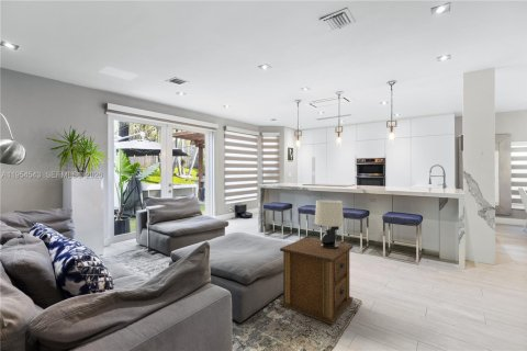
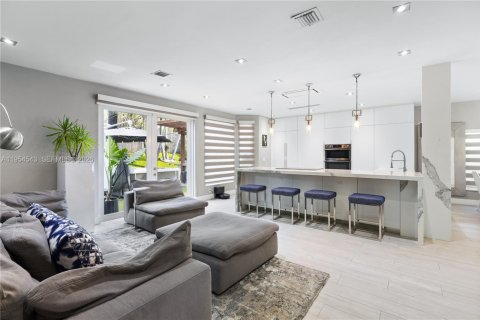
- table lamp [313,199,345,248]
- side table [279,237,354,326]
